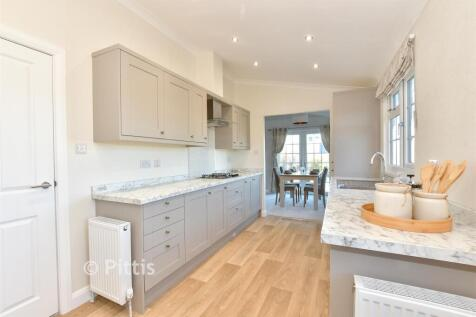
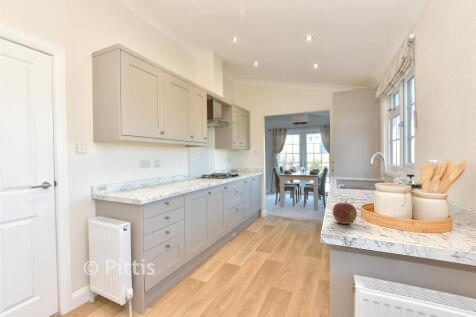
+ apple [332,199,358,225]
